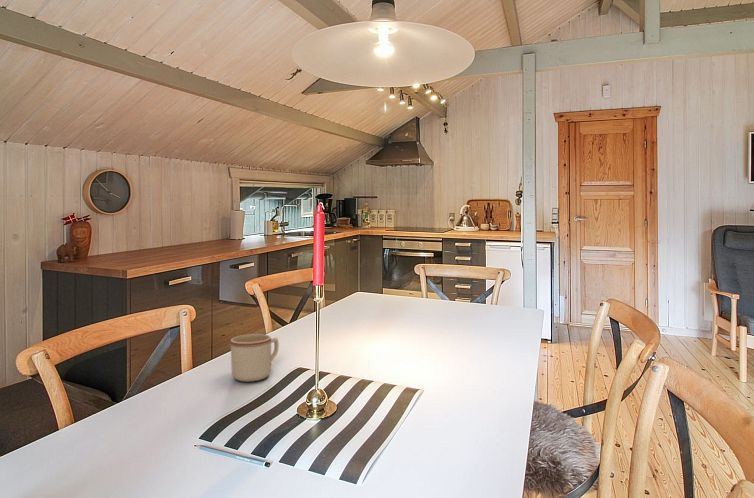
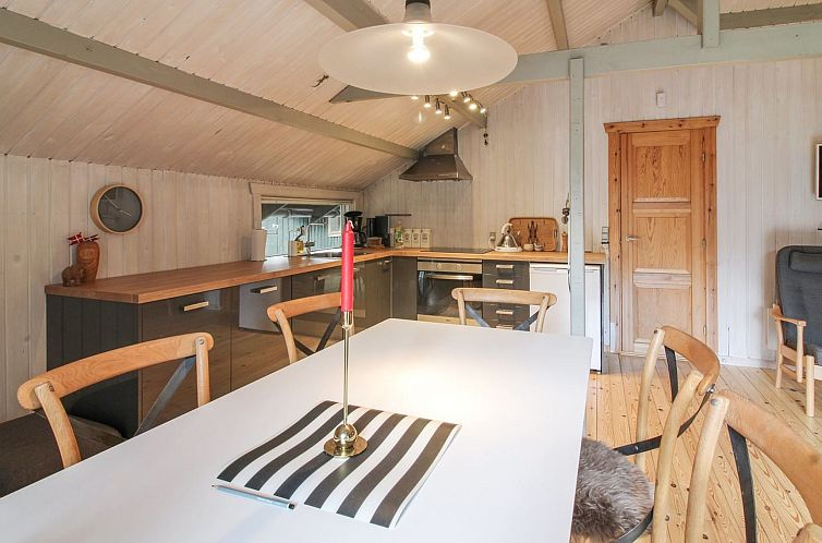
- mug [230,333,280,382]
